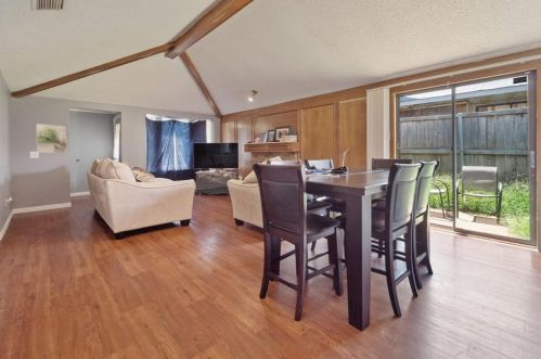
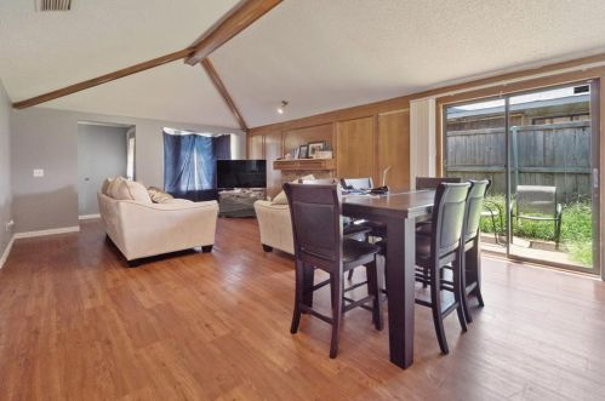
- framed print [36,123,67,155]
